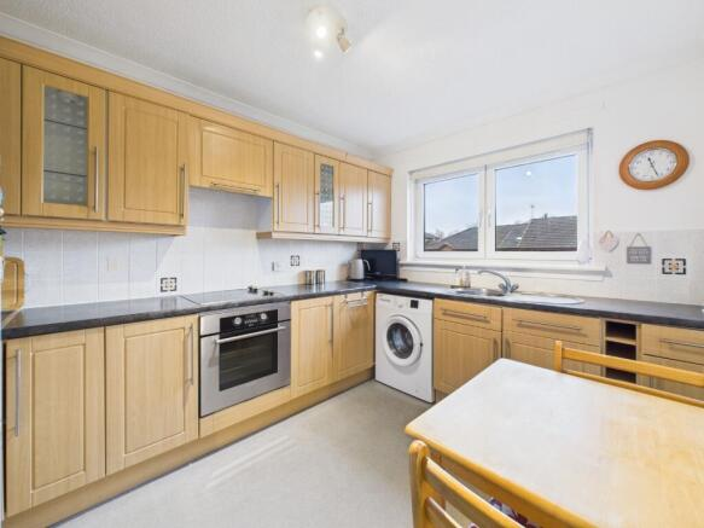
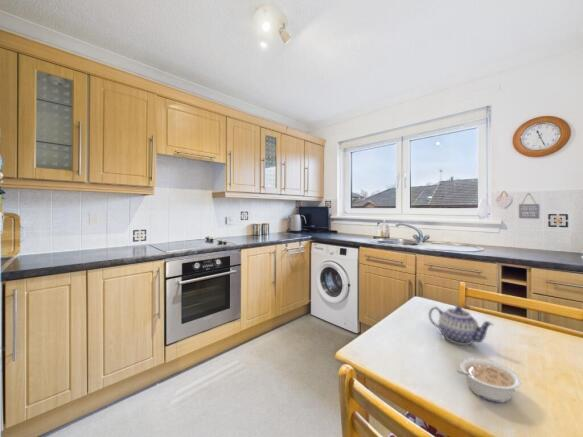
+ teapot [428,305,495,346]
+ legume [455,357,522,404]
